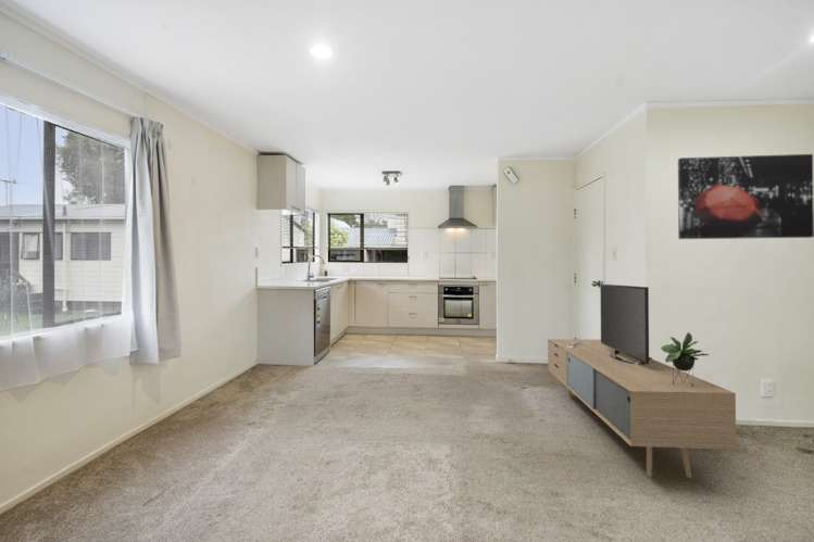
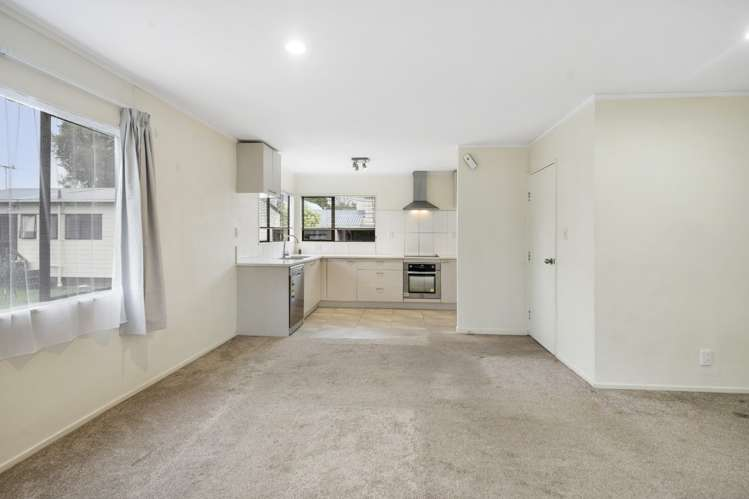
- media console [547,283,737,479]
- wall art [677,153,814,240]
